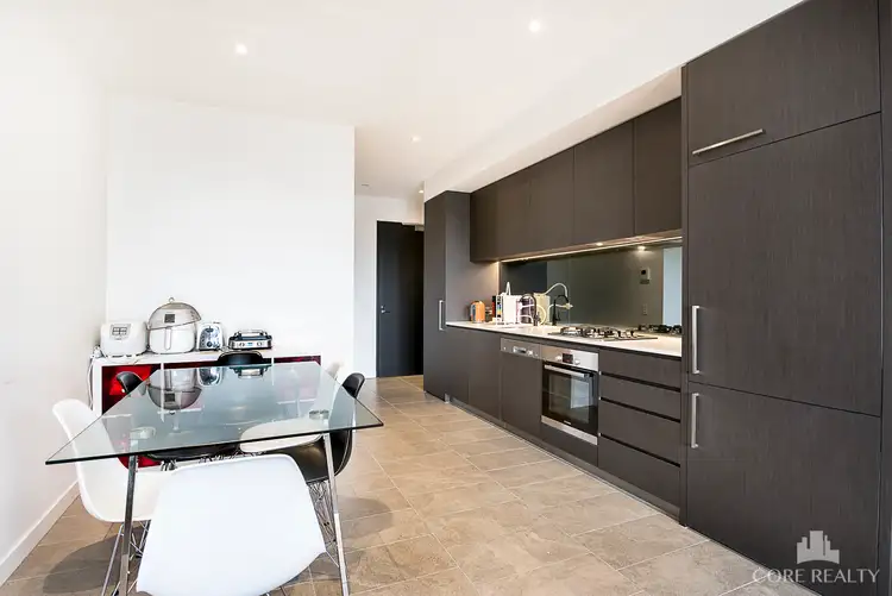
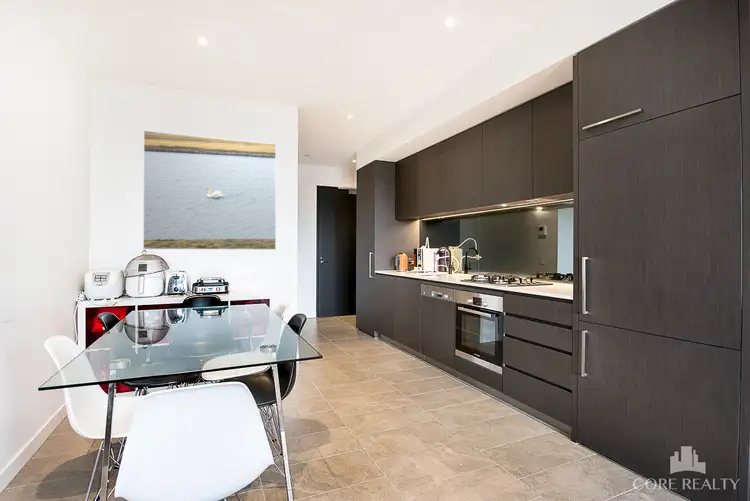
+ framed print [142,130,277,251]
